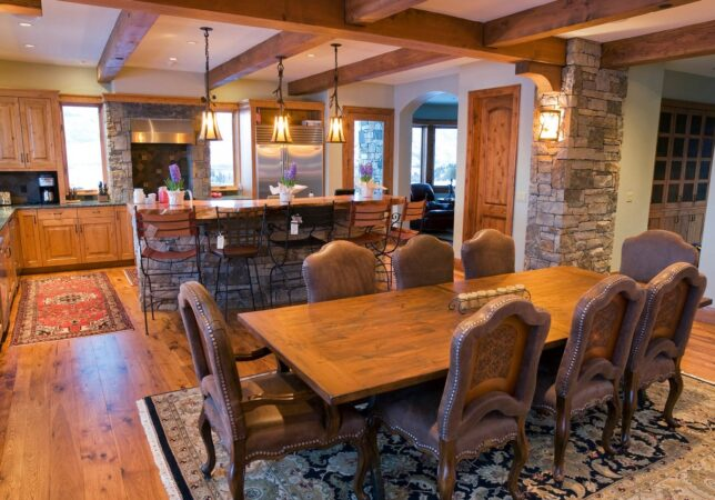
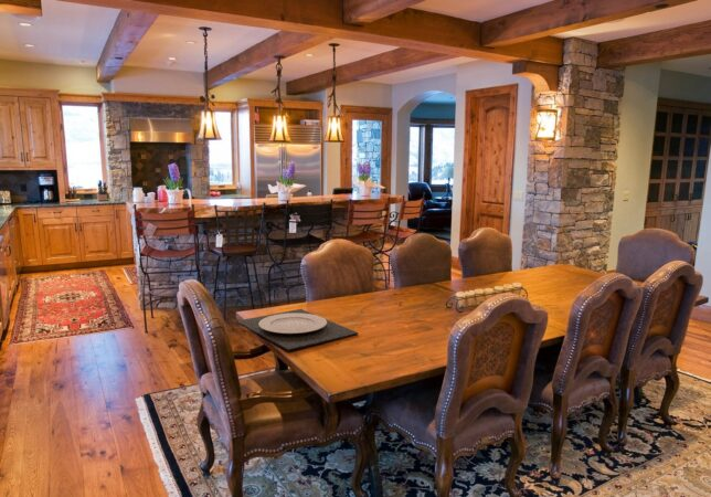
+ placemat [235,308,359,352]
